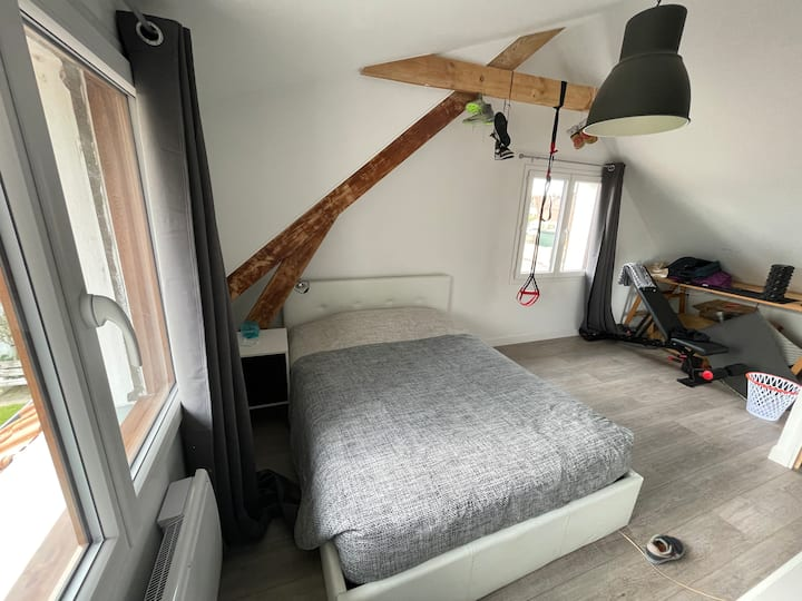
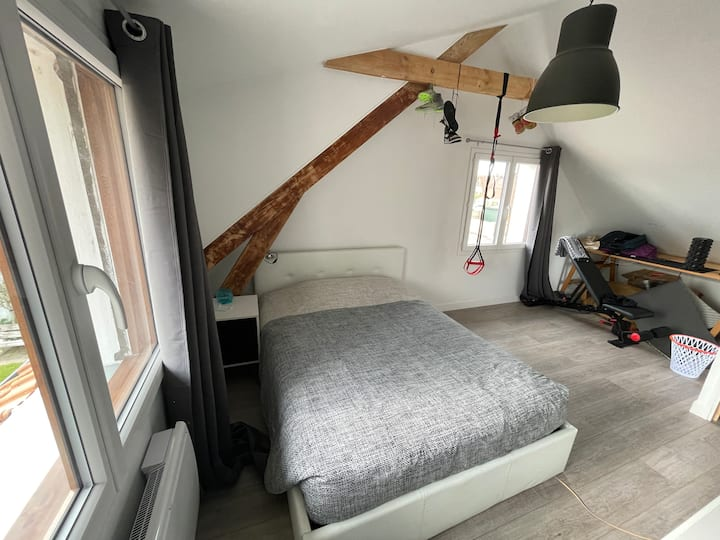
- sneaker [644,533,685,565]
